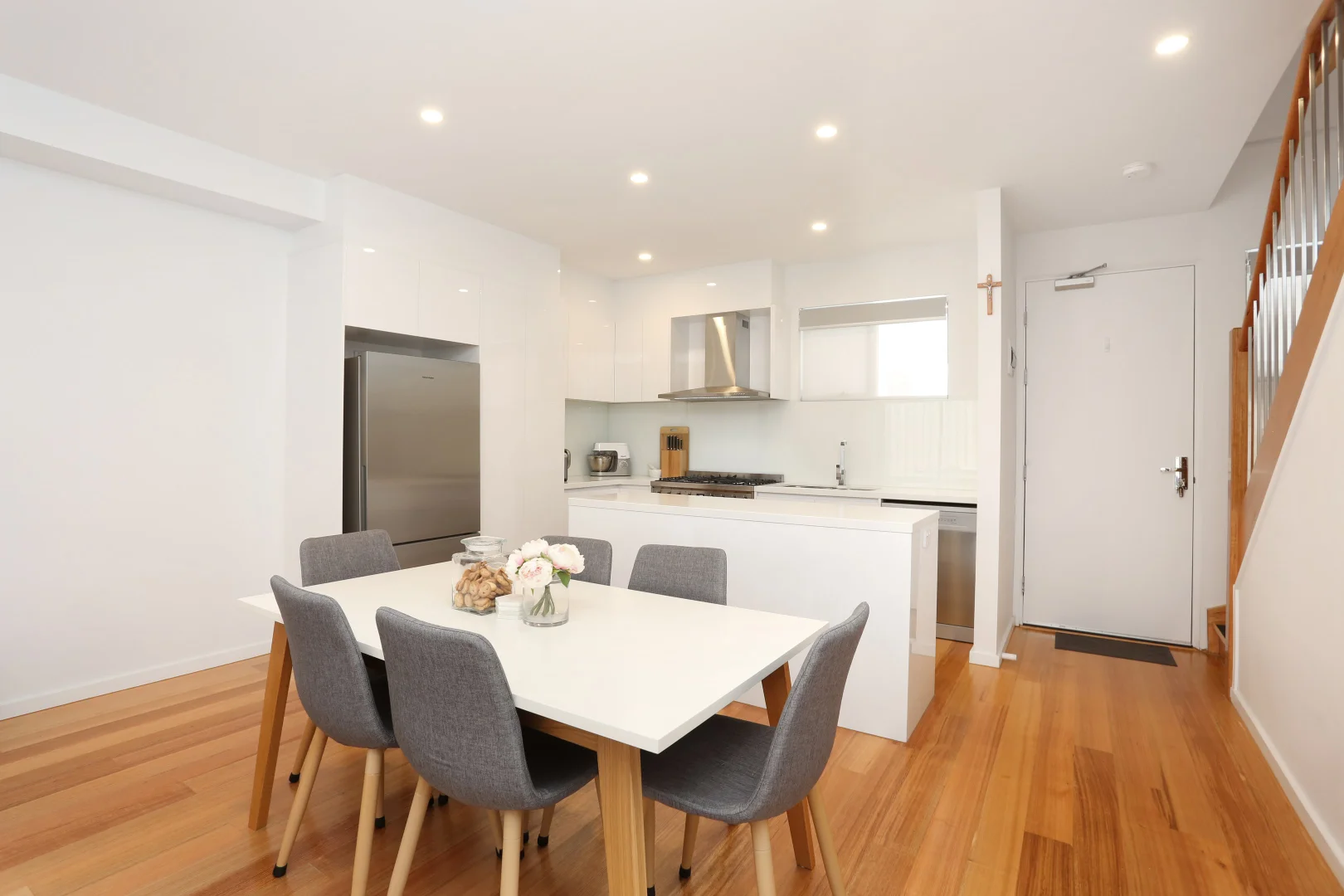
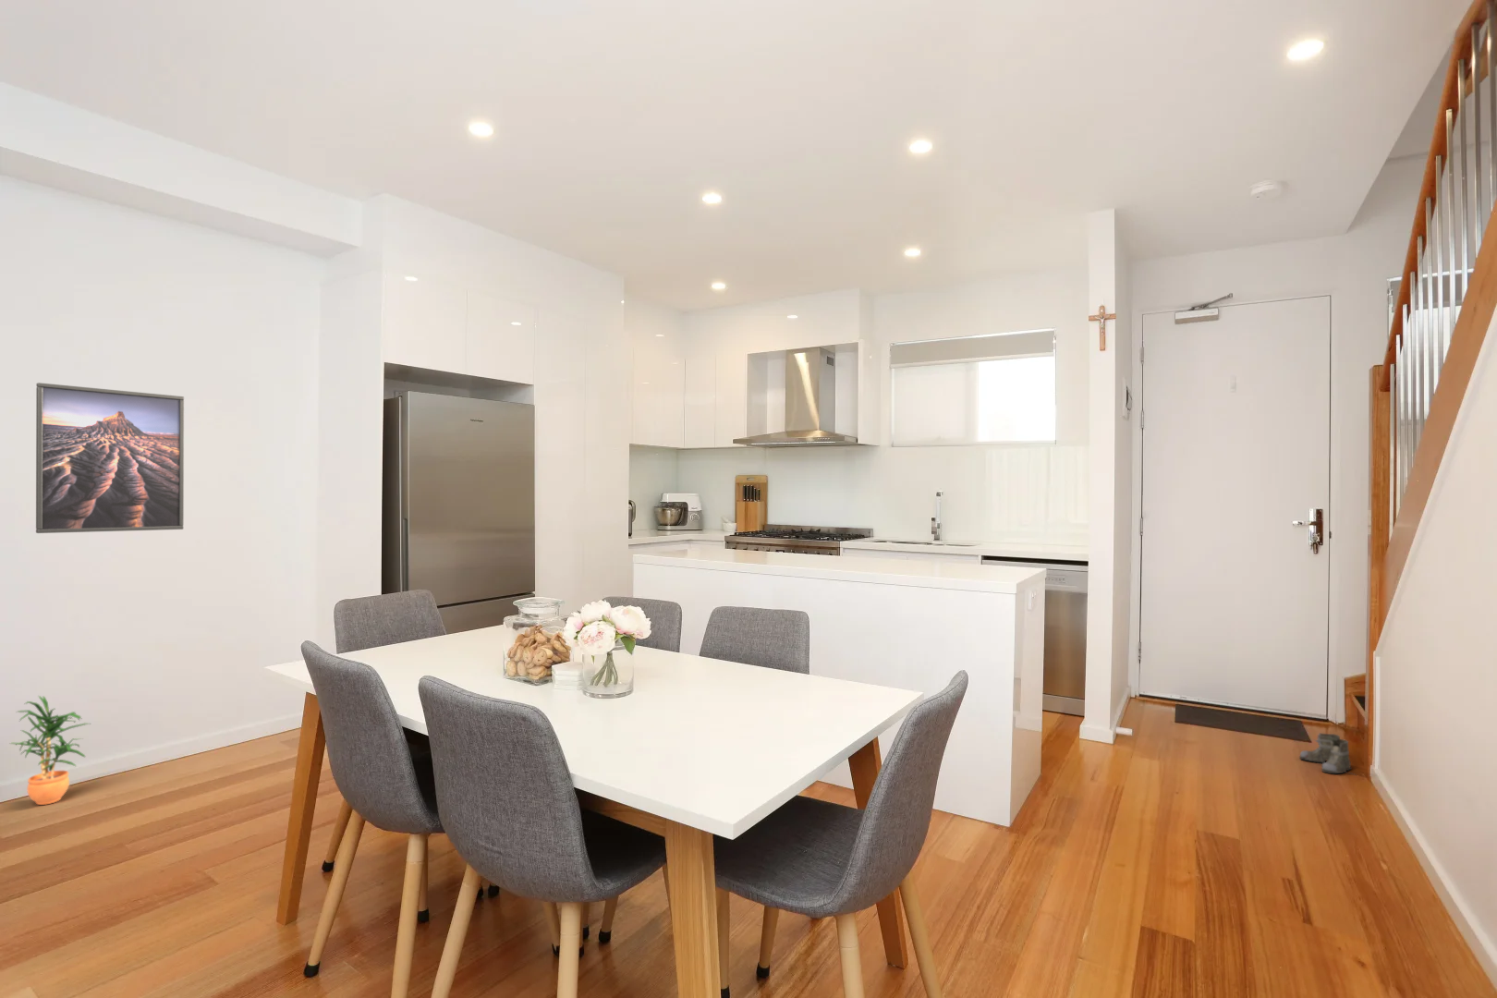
+ potted plant [9,695,90,805]
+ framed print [36,382,185,535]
+ boots [1299,732,1357,776]
